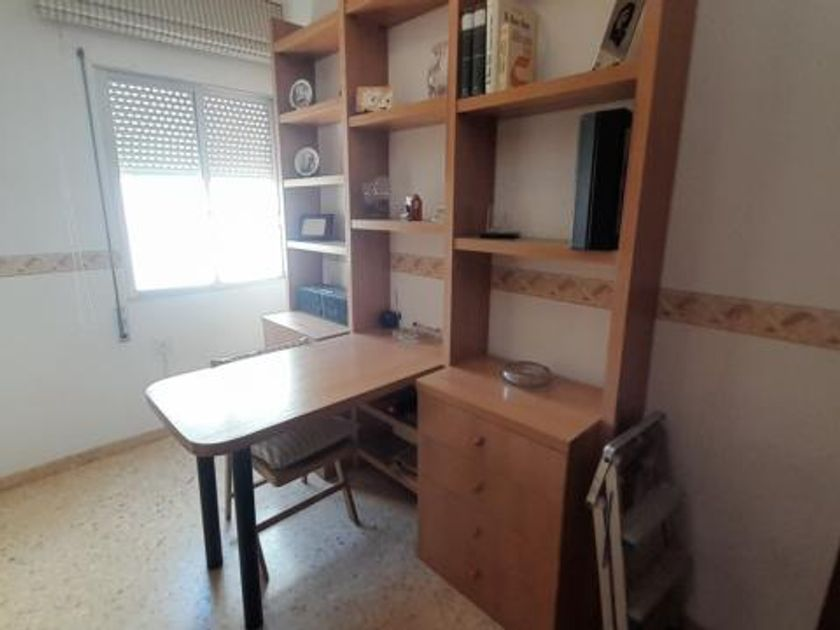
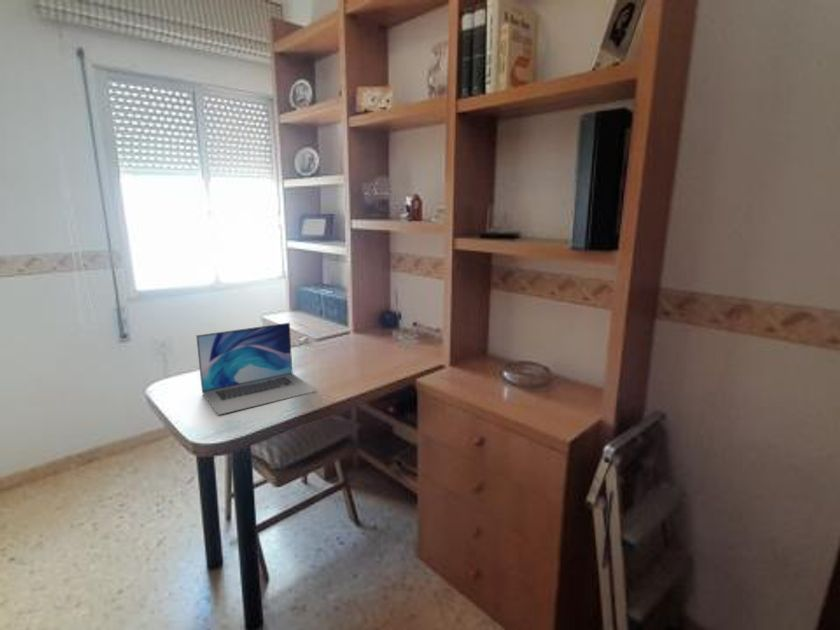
+ laptop [195,322,317,416]
